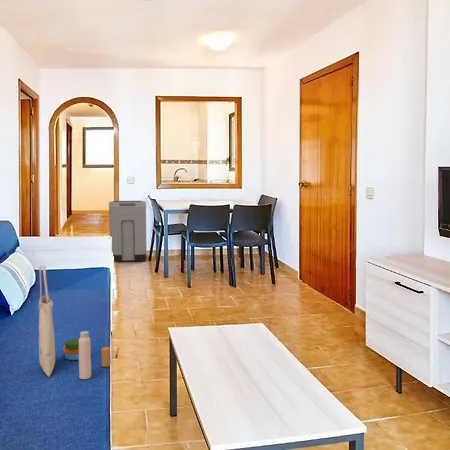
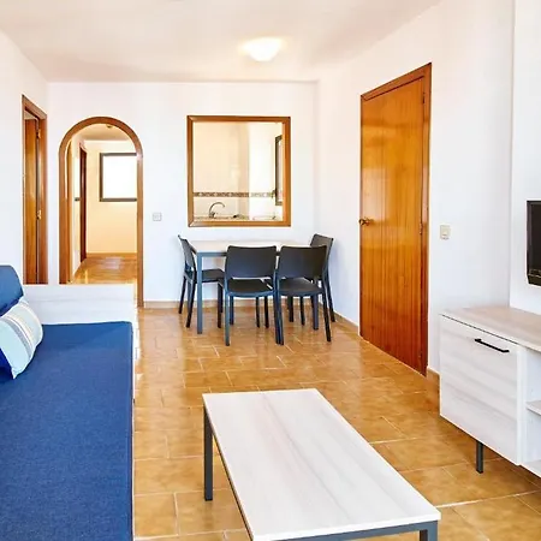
- tote bag [37,265,120,380]
- trash can [108,200,148,263]
